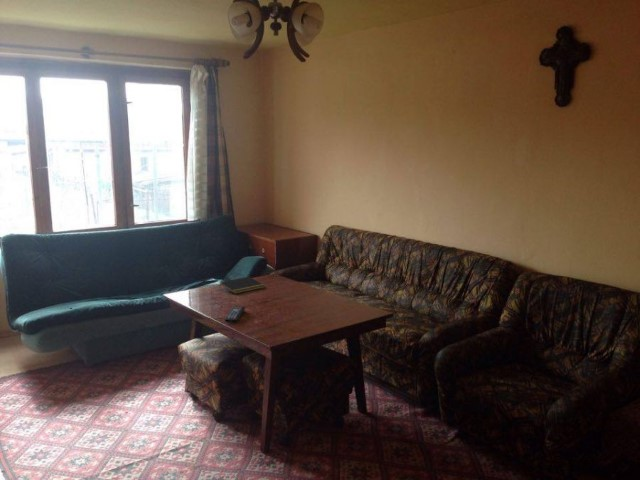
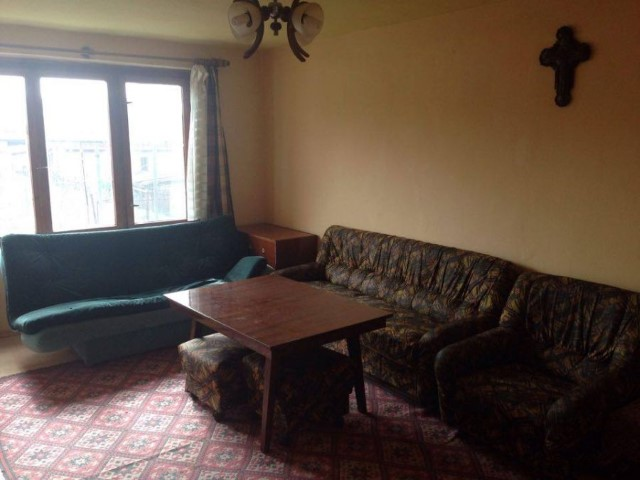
- remote control [224,305,246,323]
- notepad [218,276,266,295]
